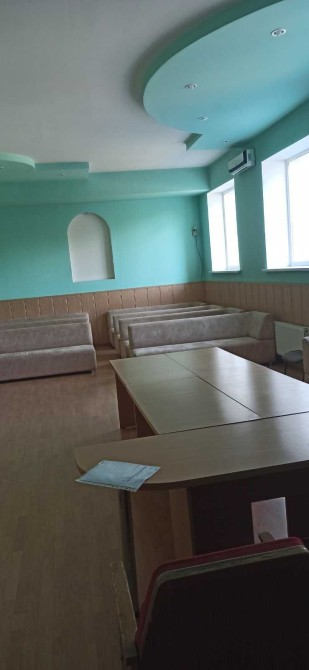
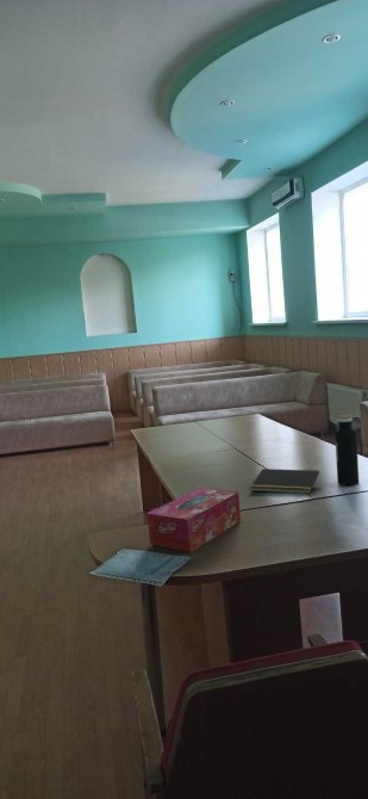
+ tissue box [146,487,242,553]
+ water bottle [333,414,360,487]
+ notepad [249,467,320,495]
